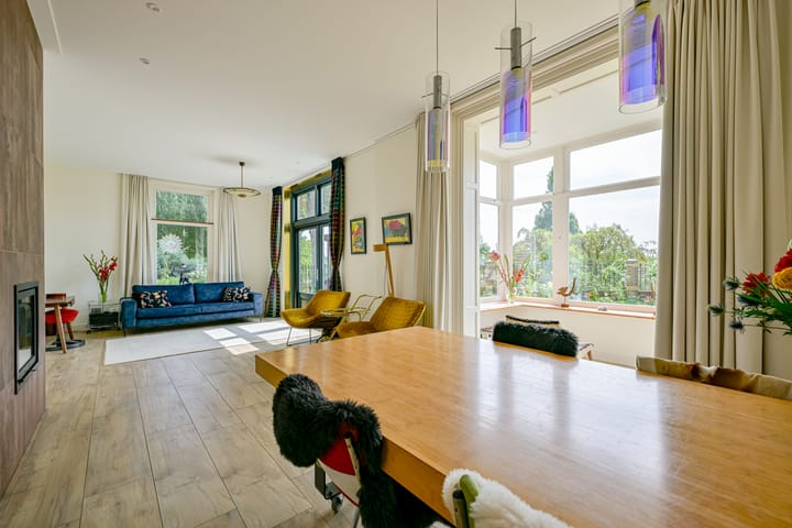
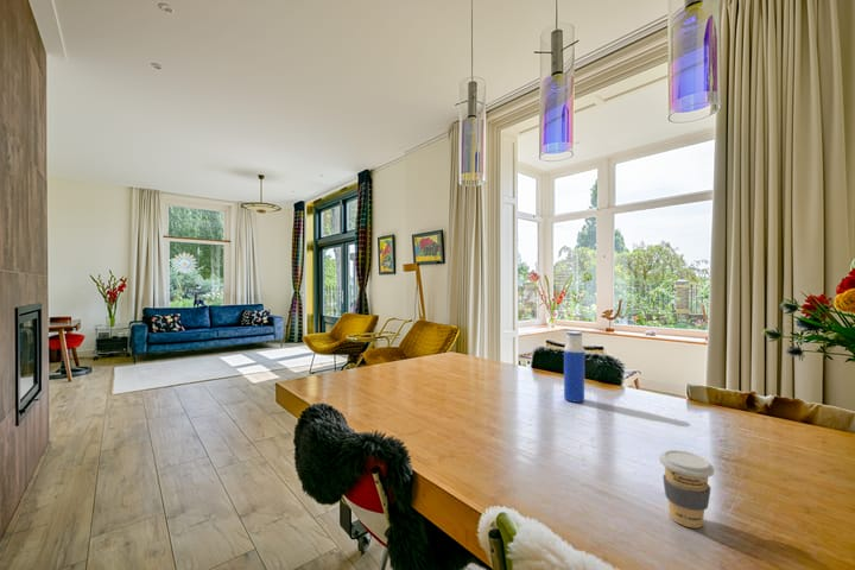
+ water bottle [563,330,585,404]
+ coffee cup [658,449,716,530]
